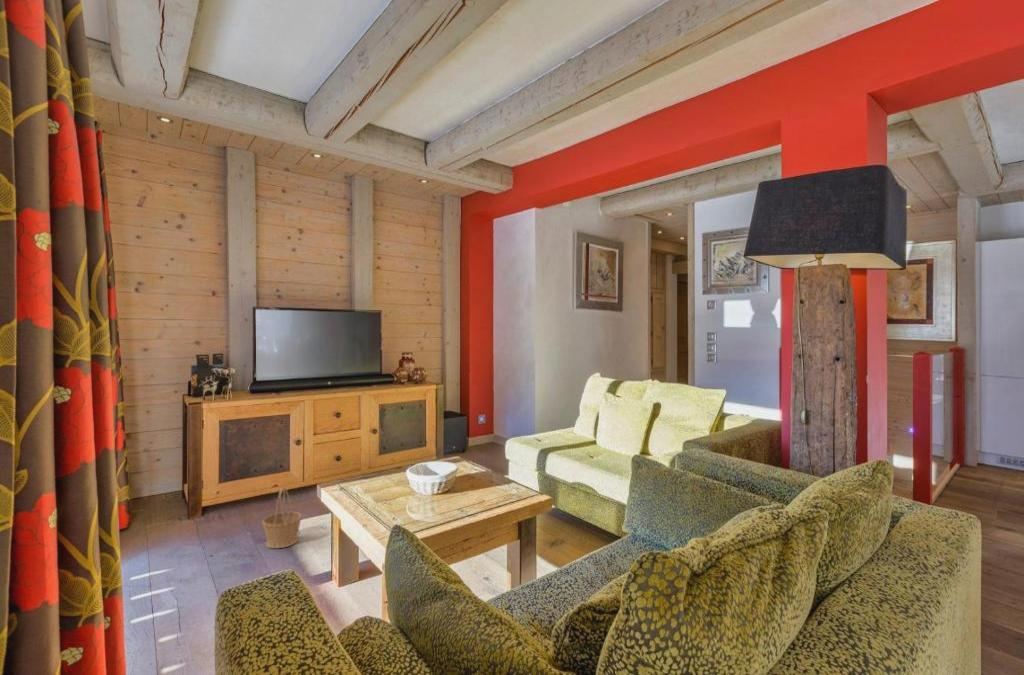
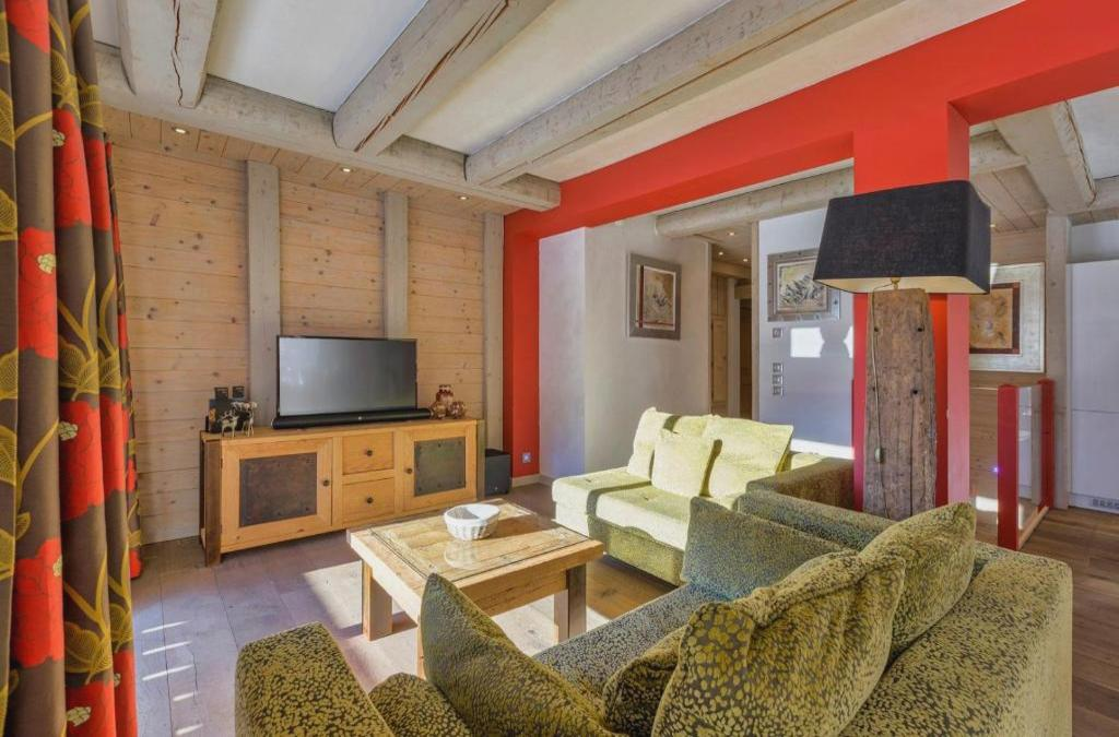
- basket [261,486,303,549]
